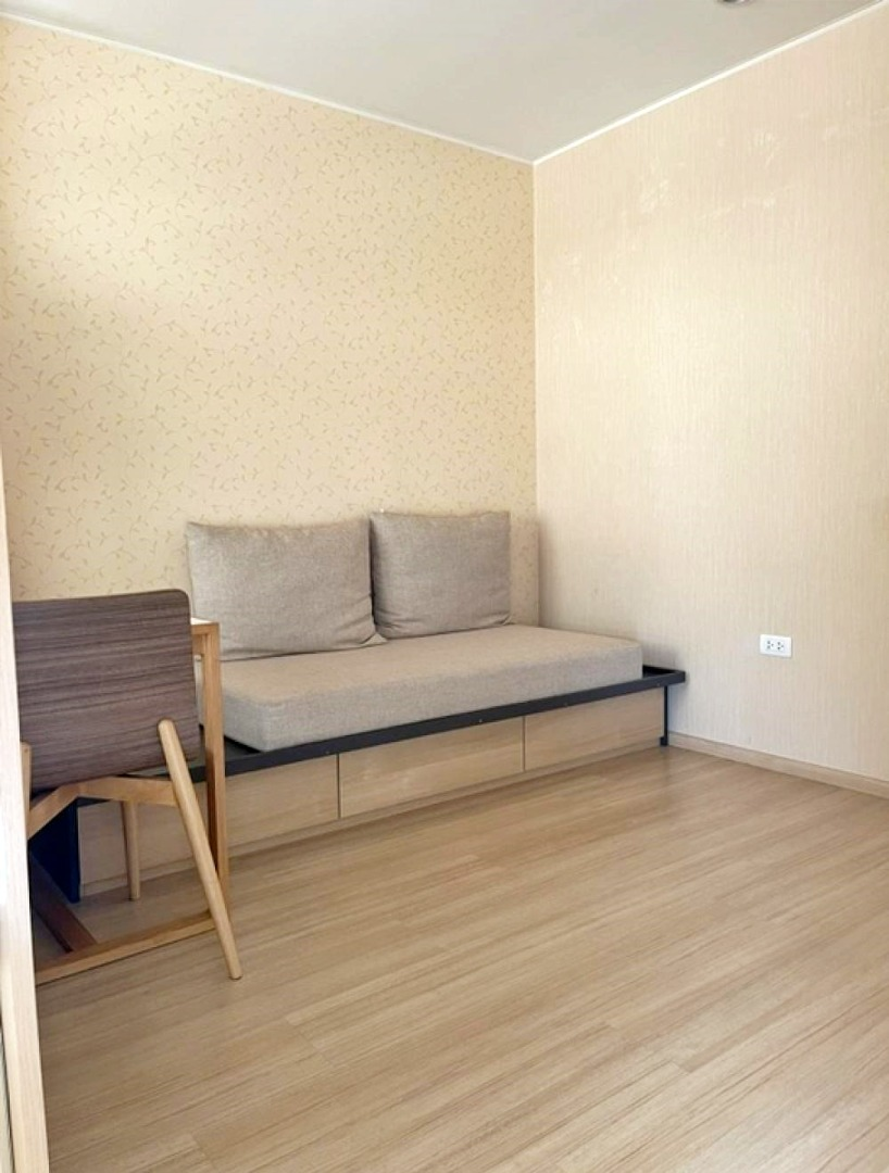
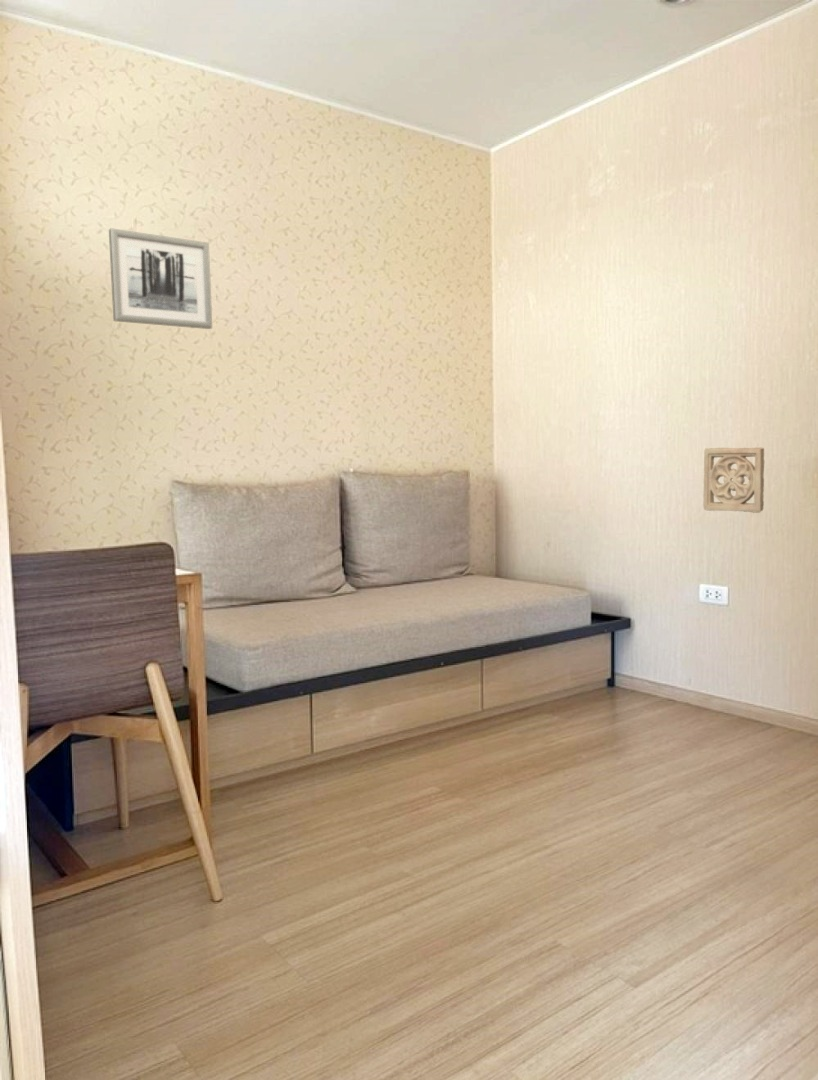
+ wall ornament [702,447,765,514]
+ wall art [108,227,213,330]
